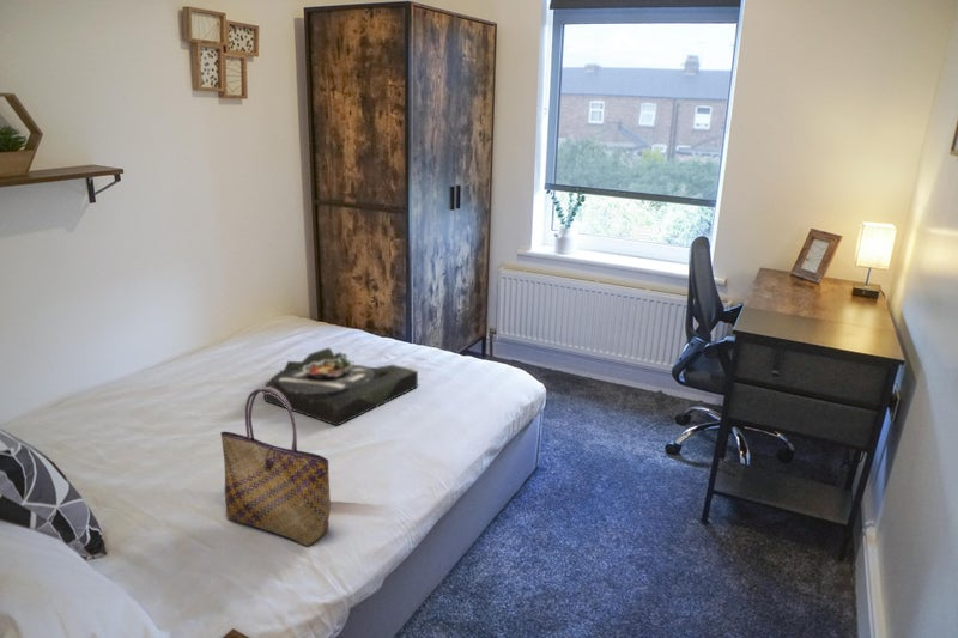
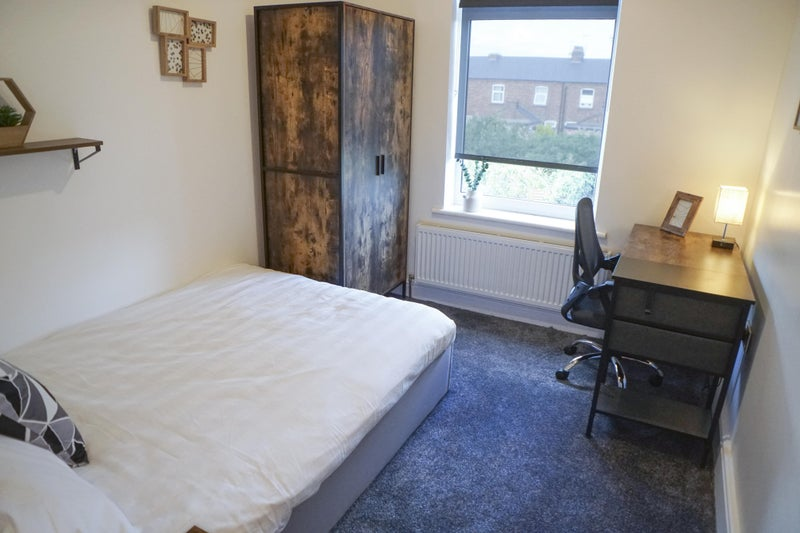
- tote bag [219,387,332,547]
- serving tray [262,347,419,427]
